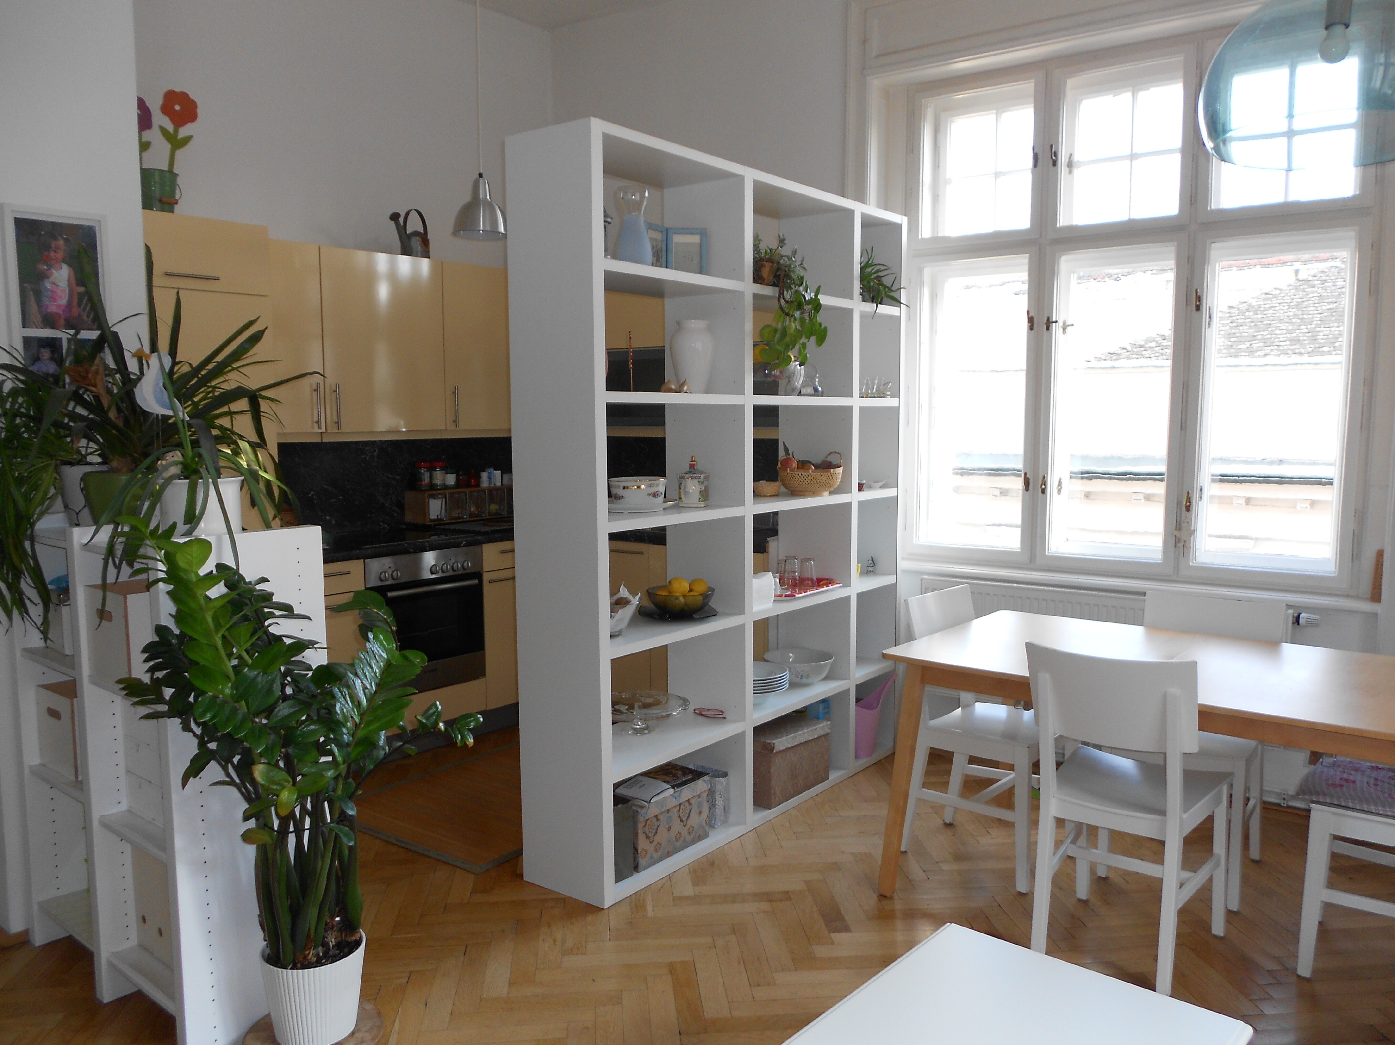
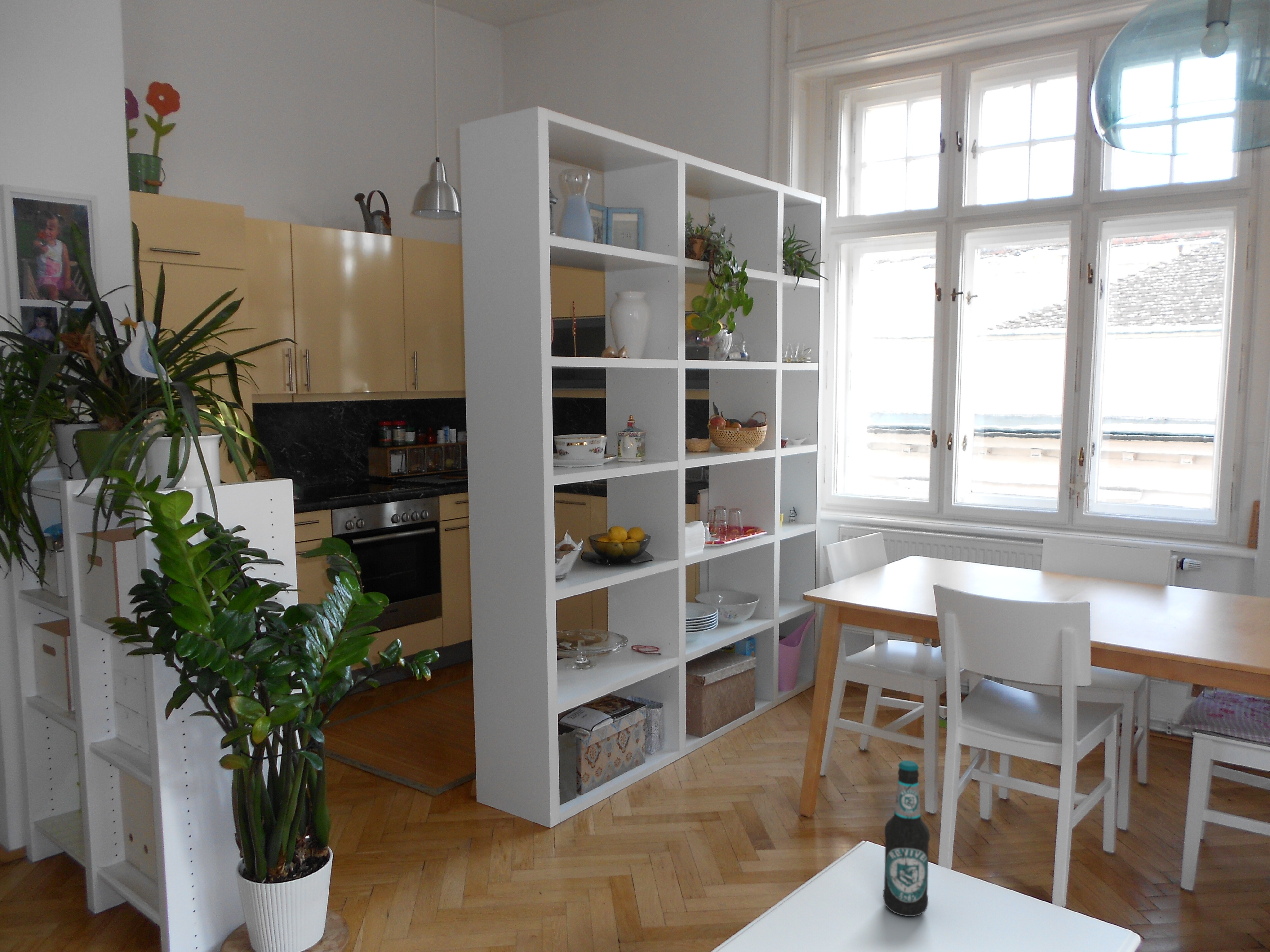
+ bottle [883,760,930,917]
